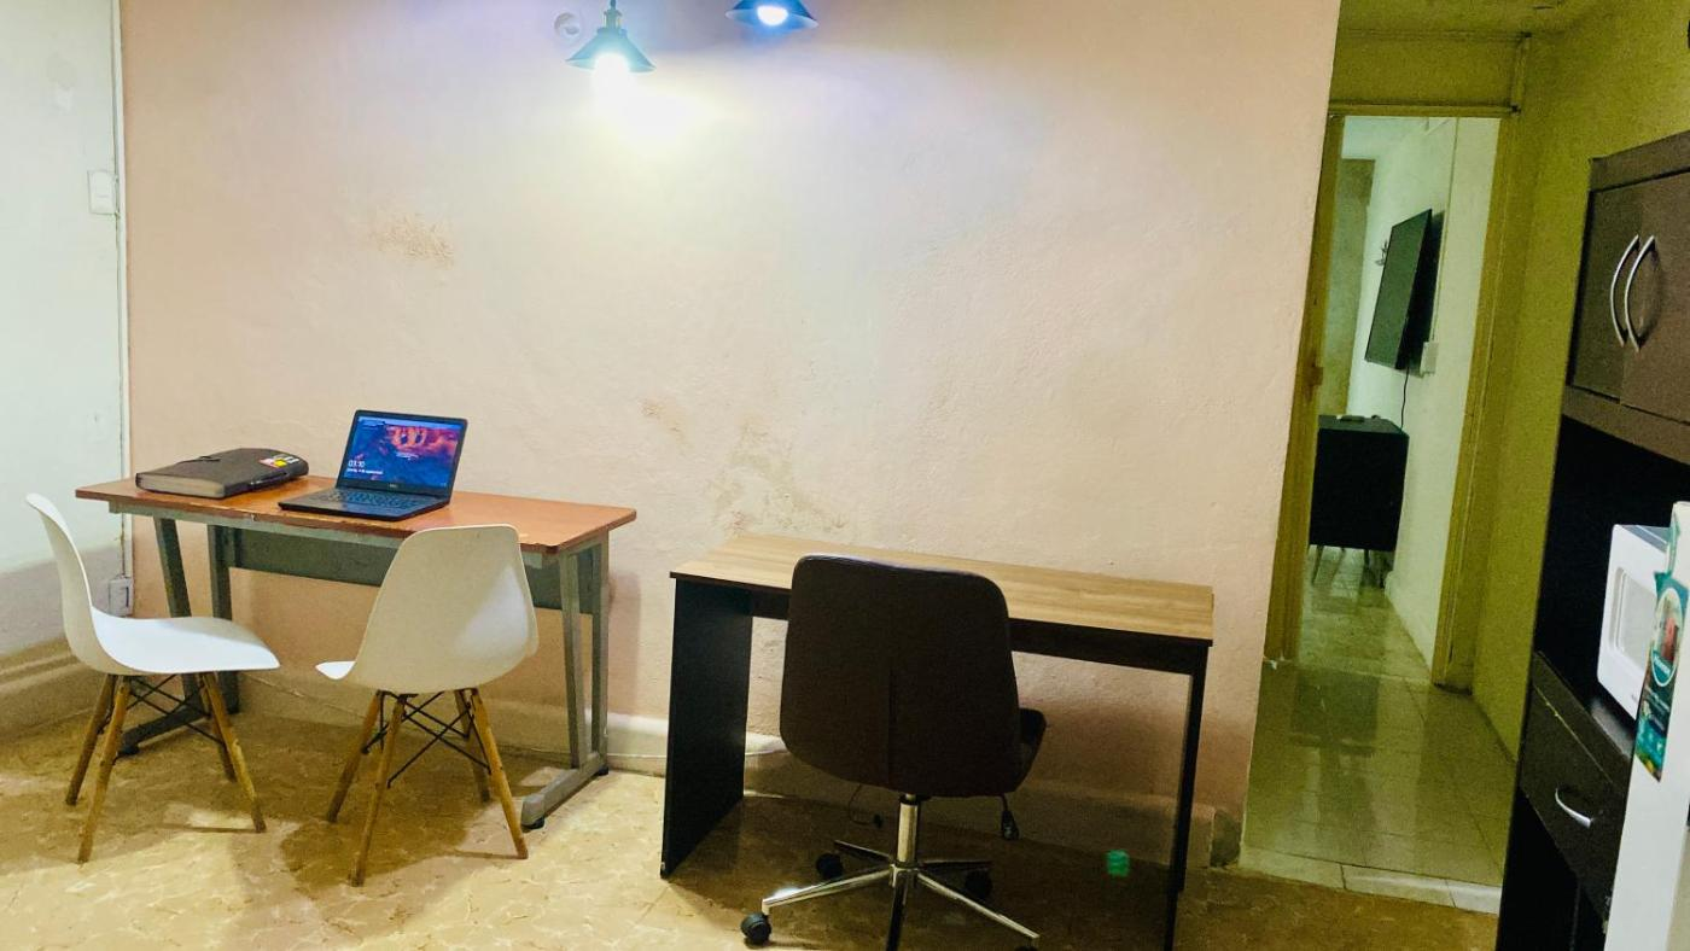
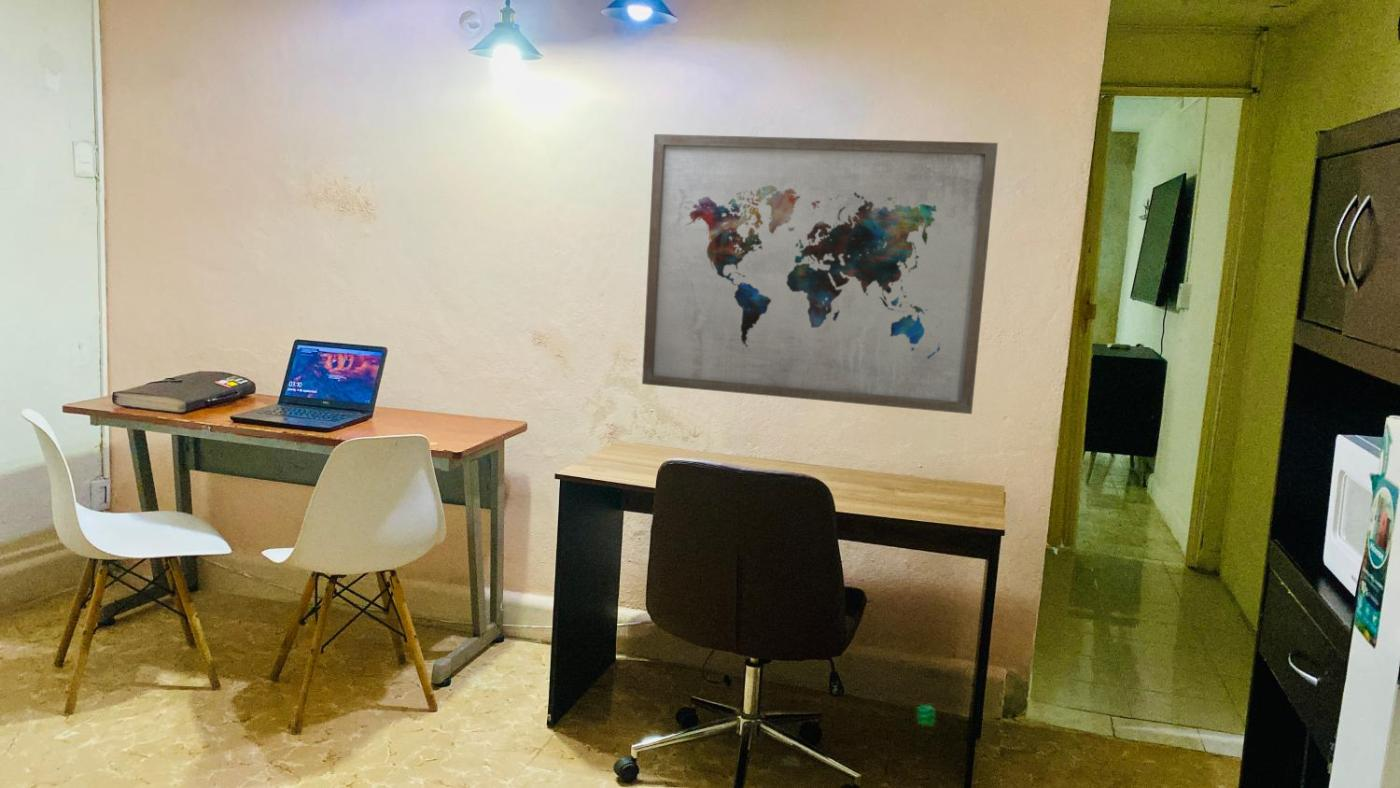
+ wall art [641,133,999,415]
